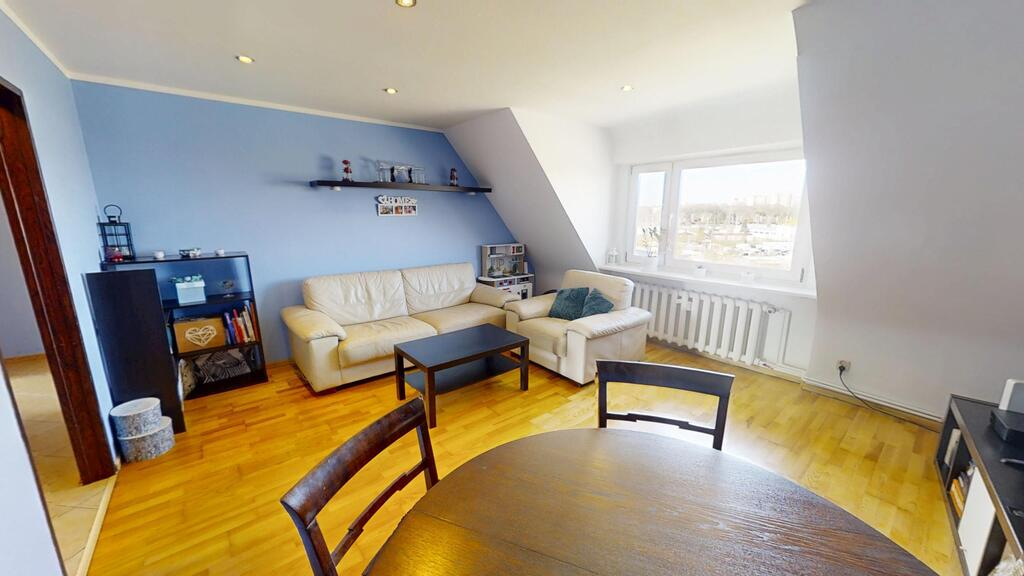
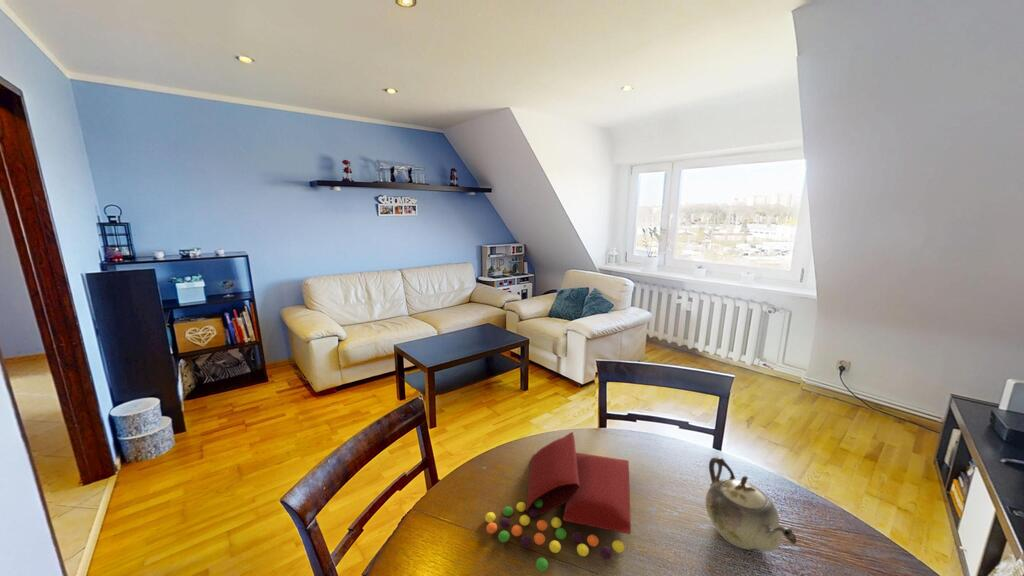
+ candy bag [484,431,632,572]
+ teapot [705,456,797,553]
